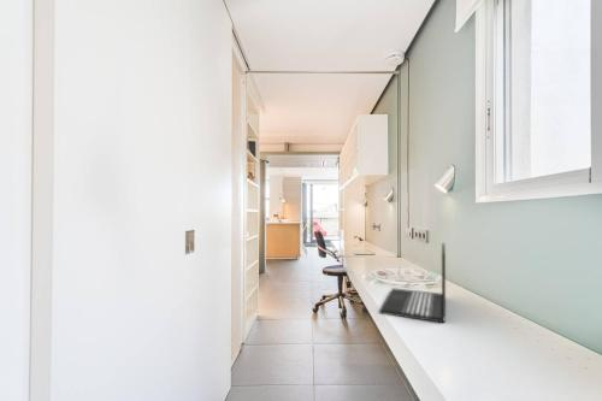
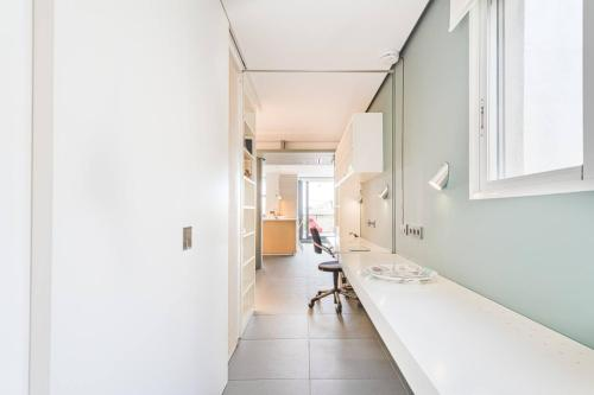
- laptop [378,242,447,324]
